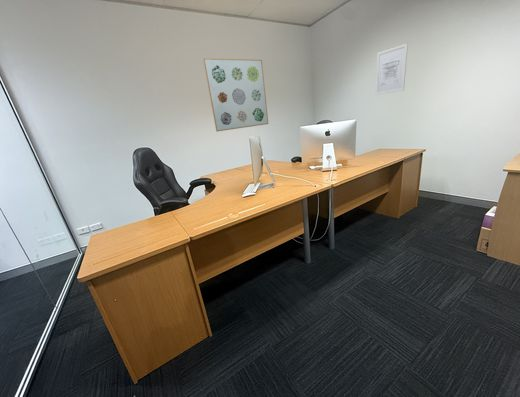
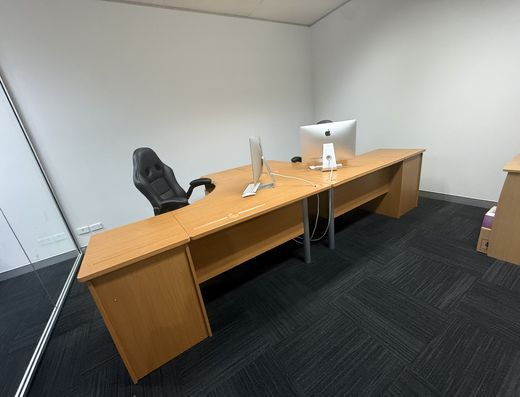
- wall art [202,57,269,132]
- wall art [374,42,409,96]
